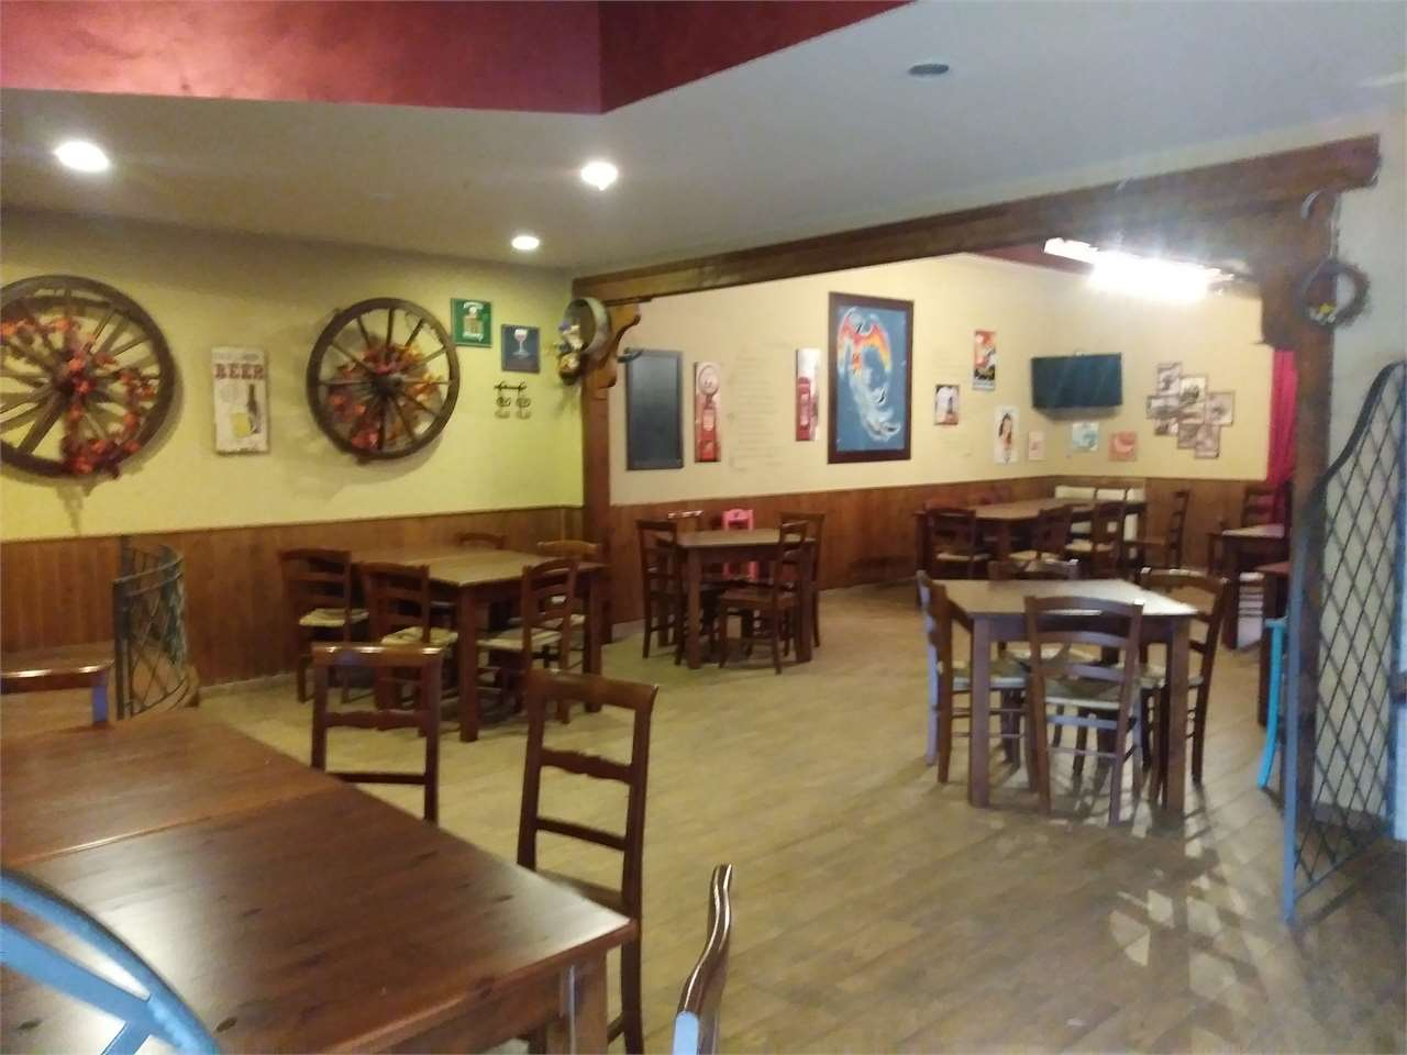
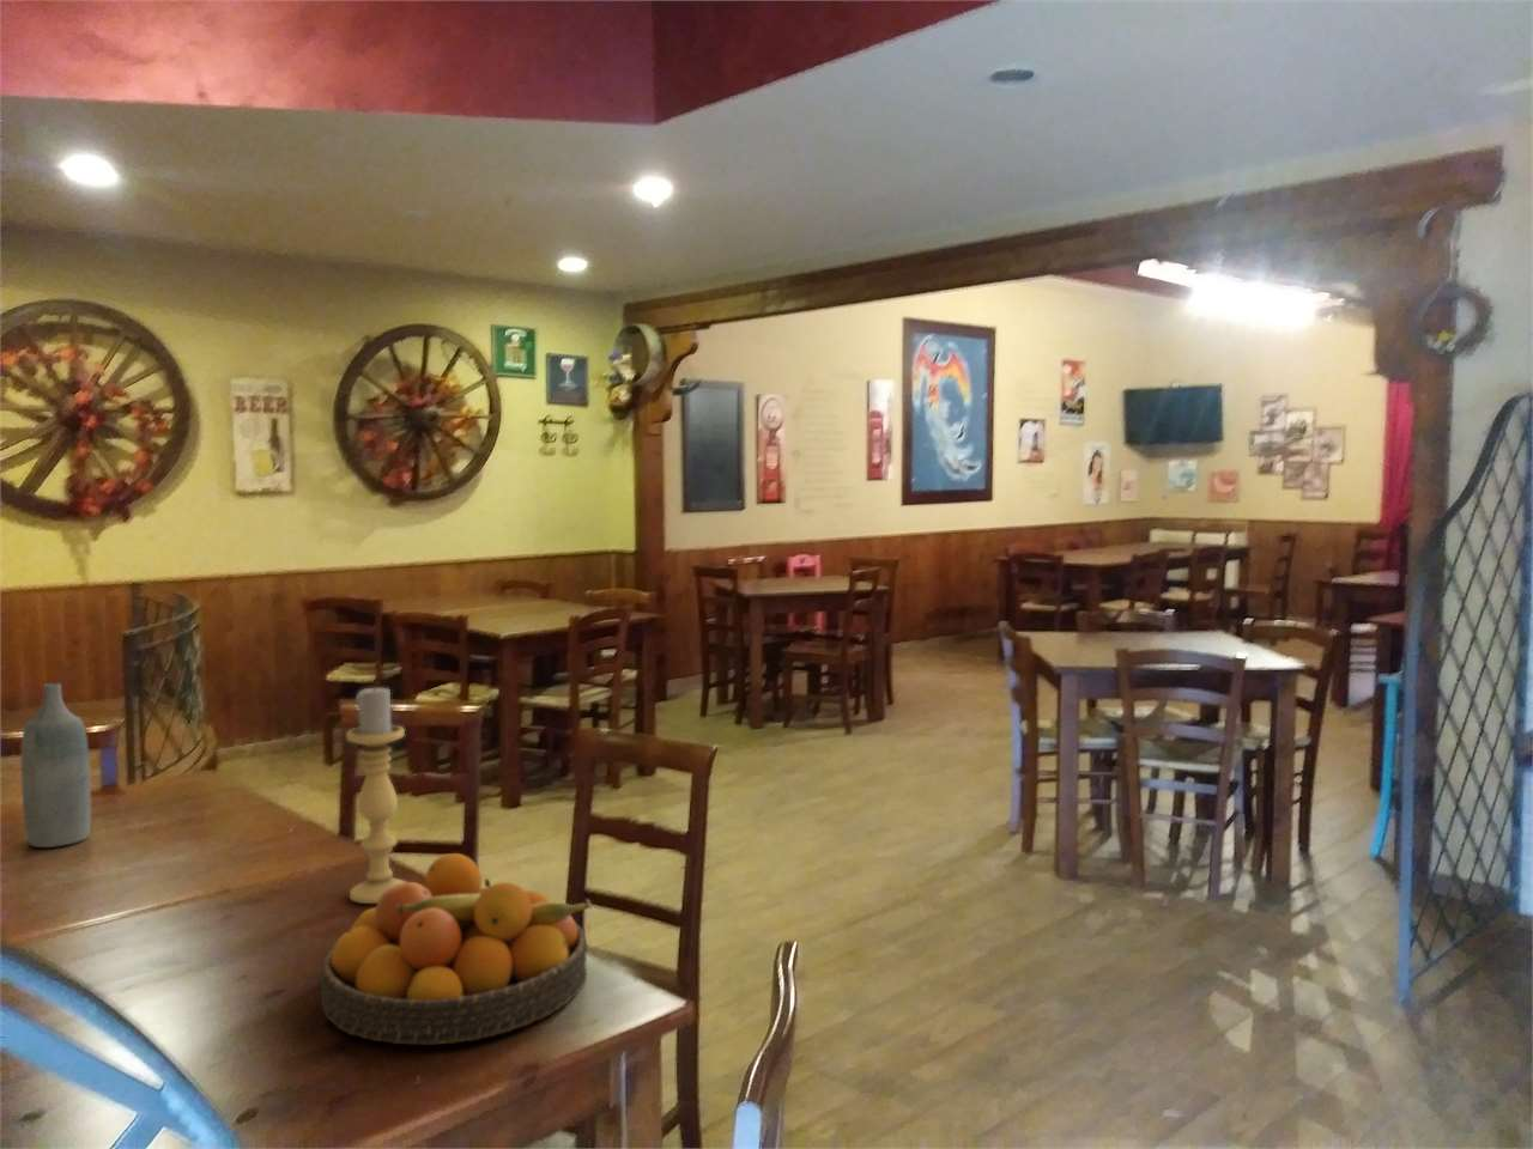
+ fruit bowl [320,852,593,1046]
+ candle holder [345,683,407,905]
+ bottle [21,682,92,848]
